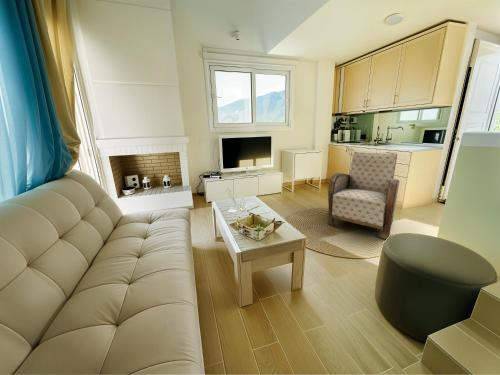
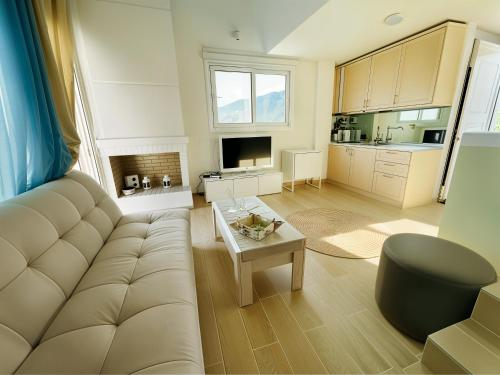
- armchair [327,151,400,240]
